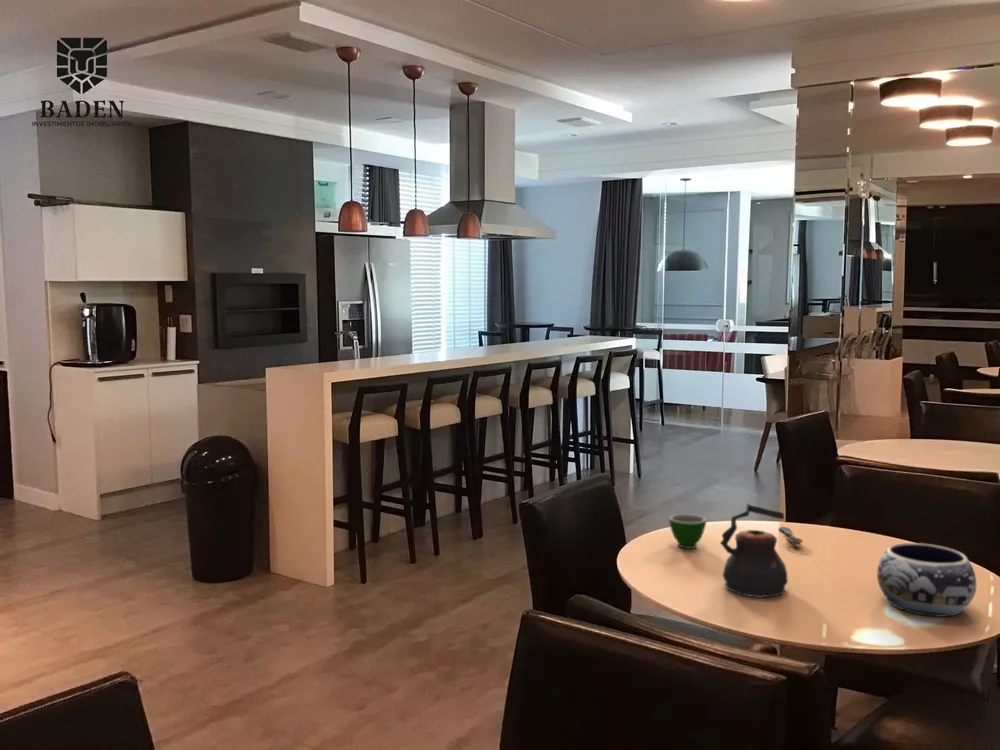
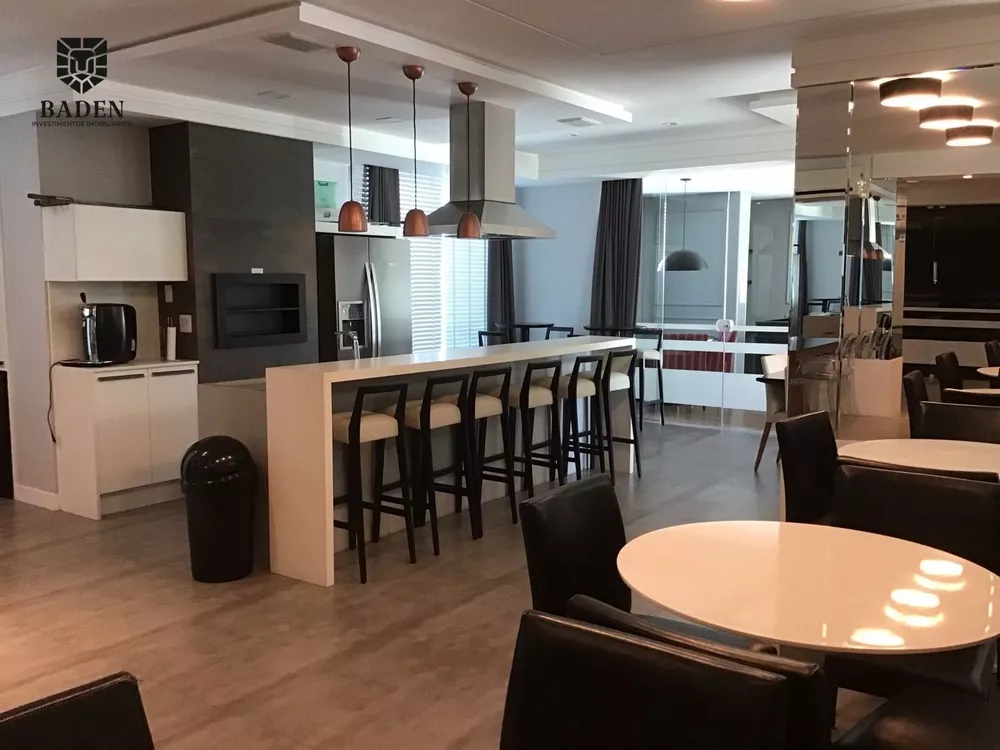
- teacup [668,513,707,550]
- decorative bowl [876,542,977,618]
- spoon [778,526,804,546]
- teapot [719,503,789,599]
